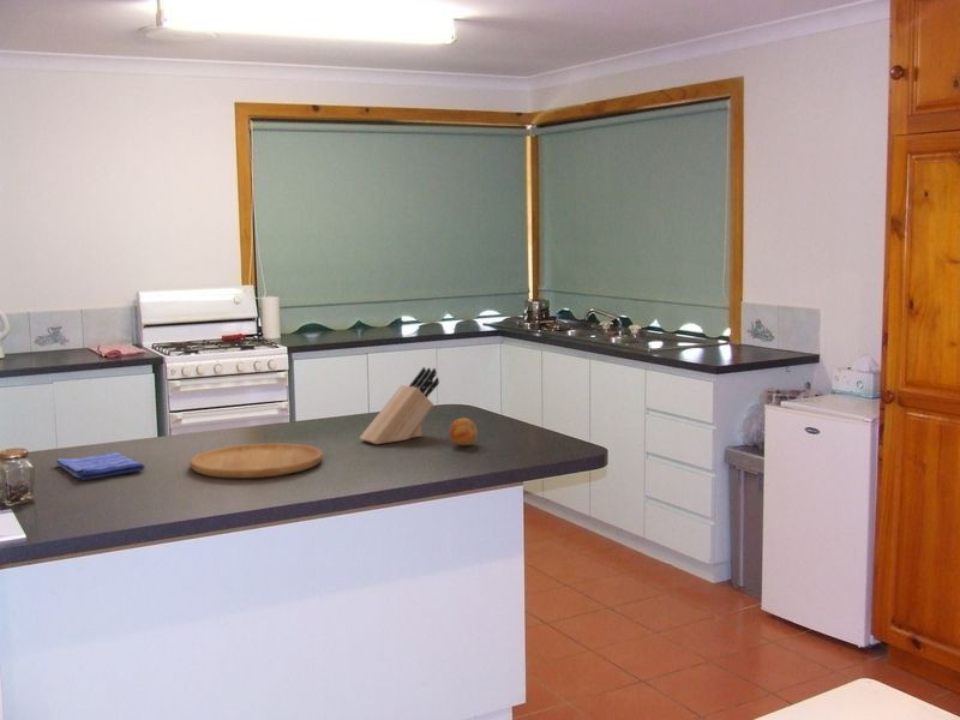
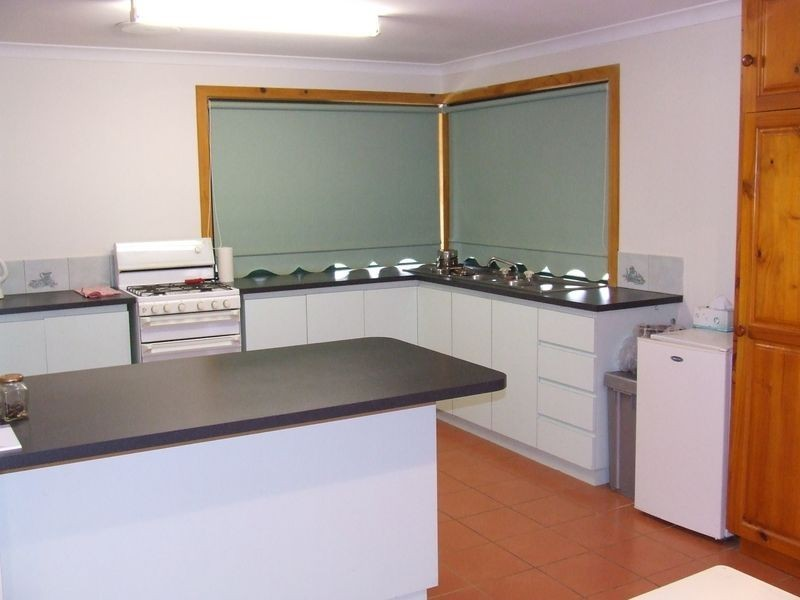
- dish towel [55,451,145,481]
- fruit [449,418,479,446]
- cutting board [188,442,324,479]
- knife block [359,366,440,445]
